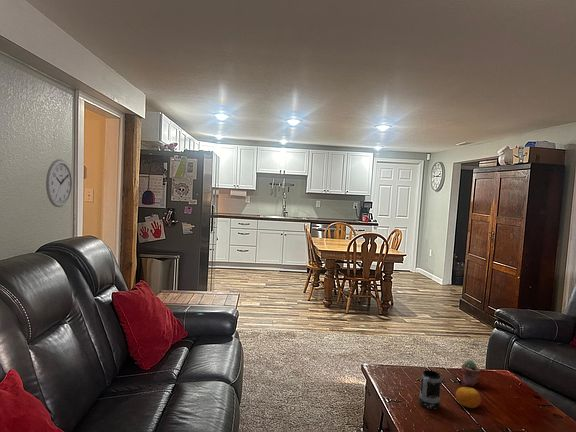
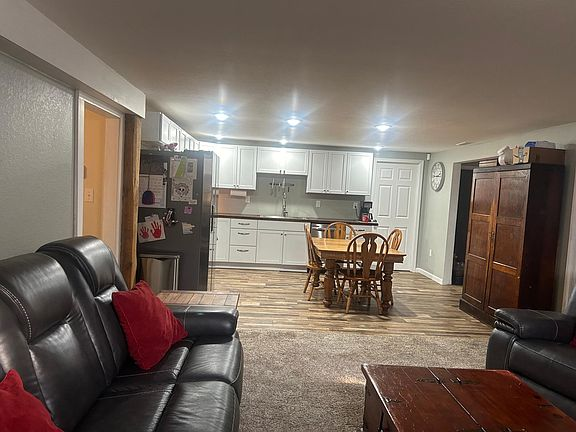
- wall clock [45,158,73,208]
- mug [418,369,442,410]
- potted succulent [460,359,482,387]
- fruit [455,386,482,409]
